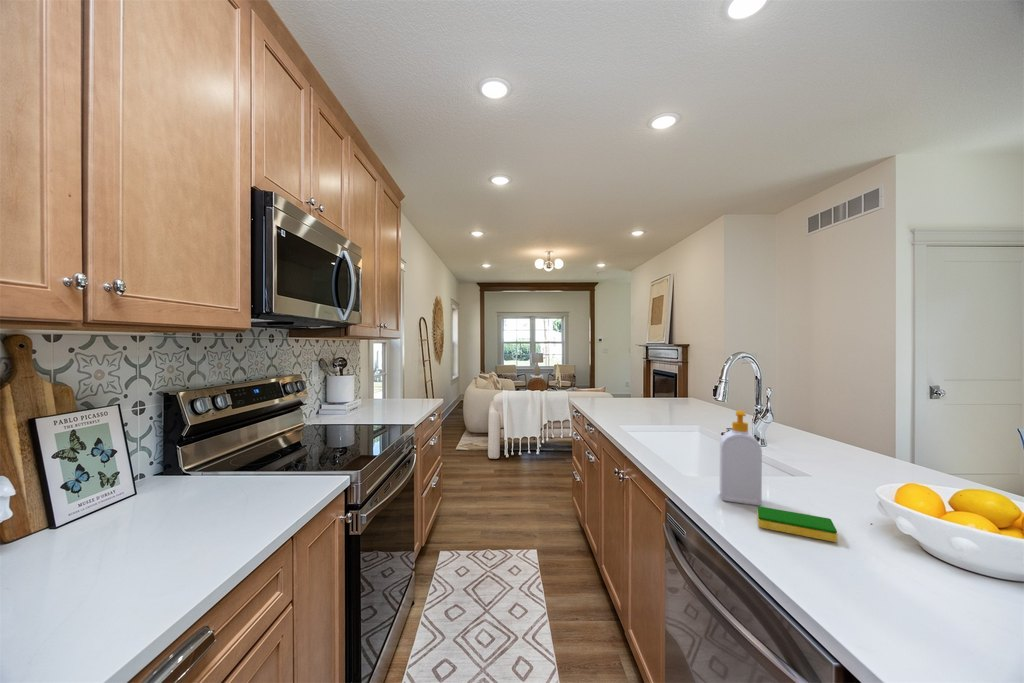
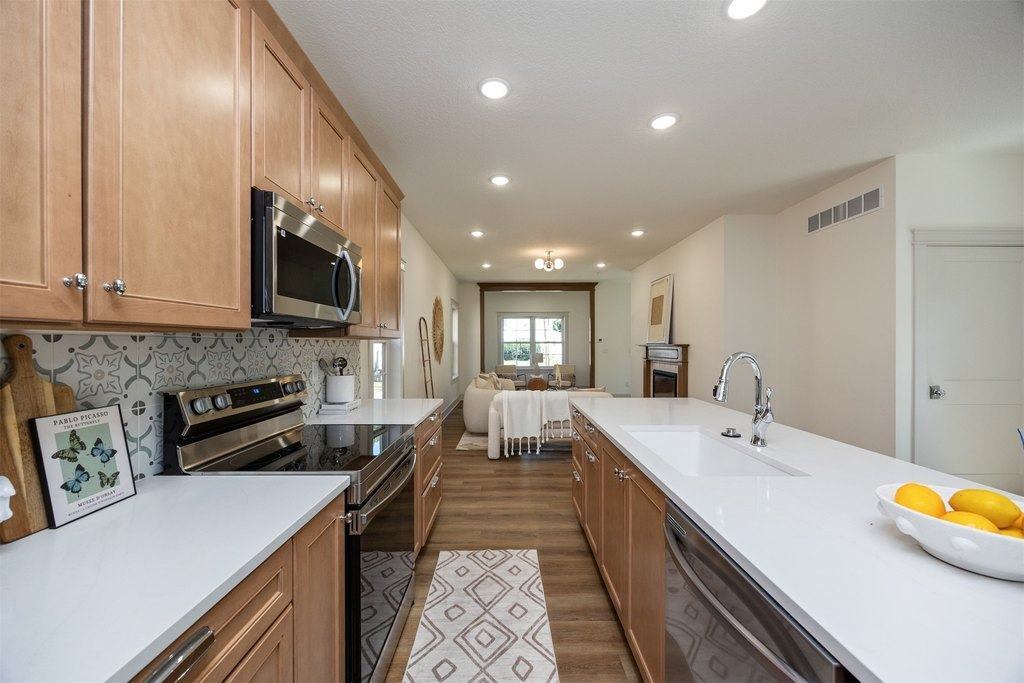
- dish sponge [756,505,838,543]
- soap bottle [719,409,763,506]
